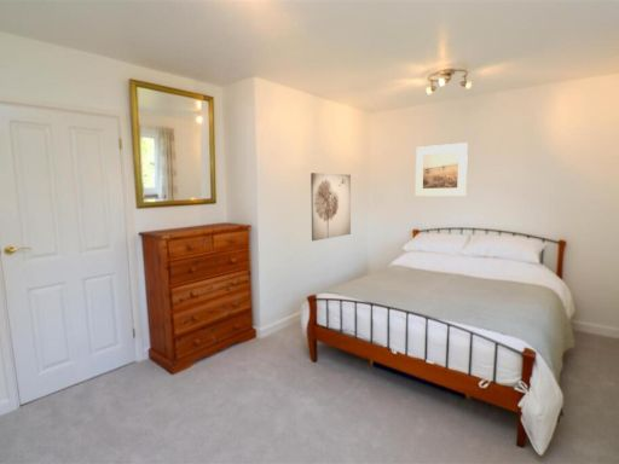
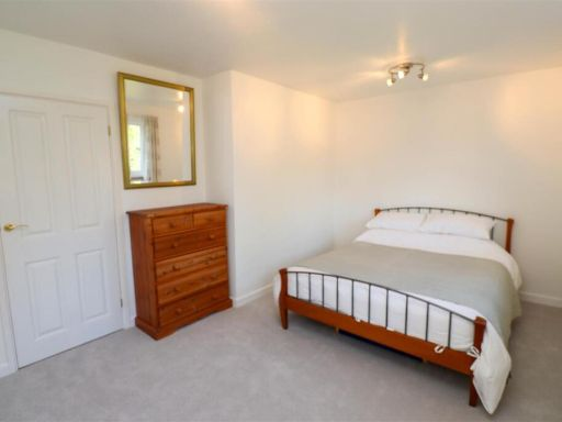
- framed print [415,141,469,197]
- wall art [310,172,352,242]
